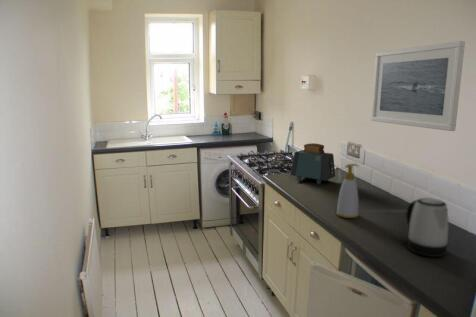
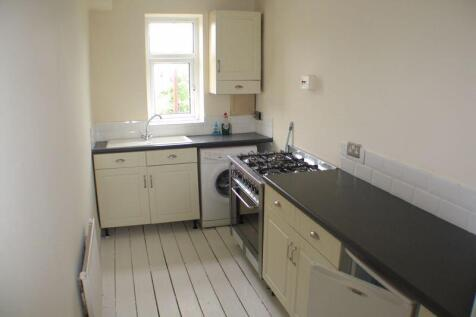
- soap bottle [335,163,360,219]
- kettle [405,197,449,258]
- toaster [289,142,336,185]
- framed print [370,40,466,132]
